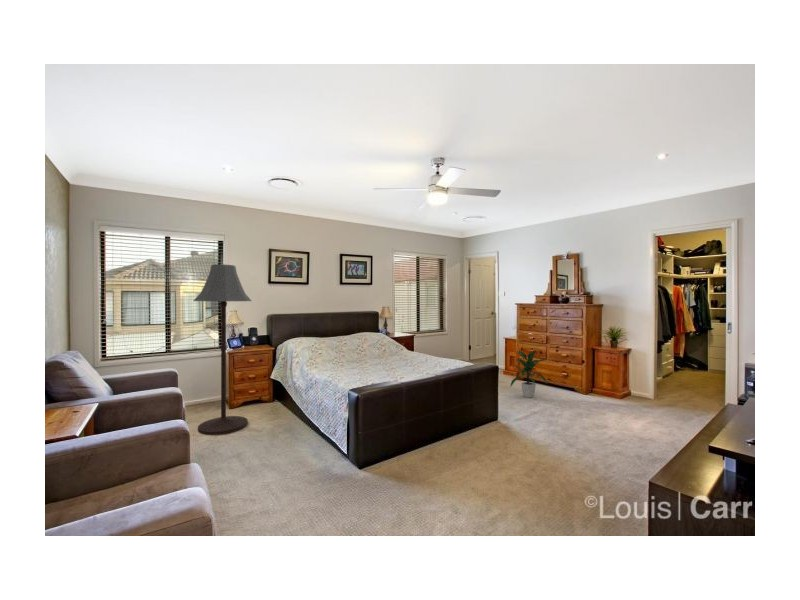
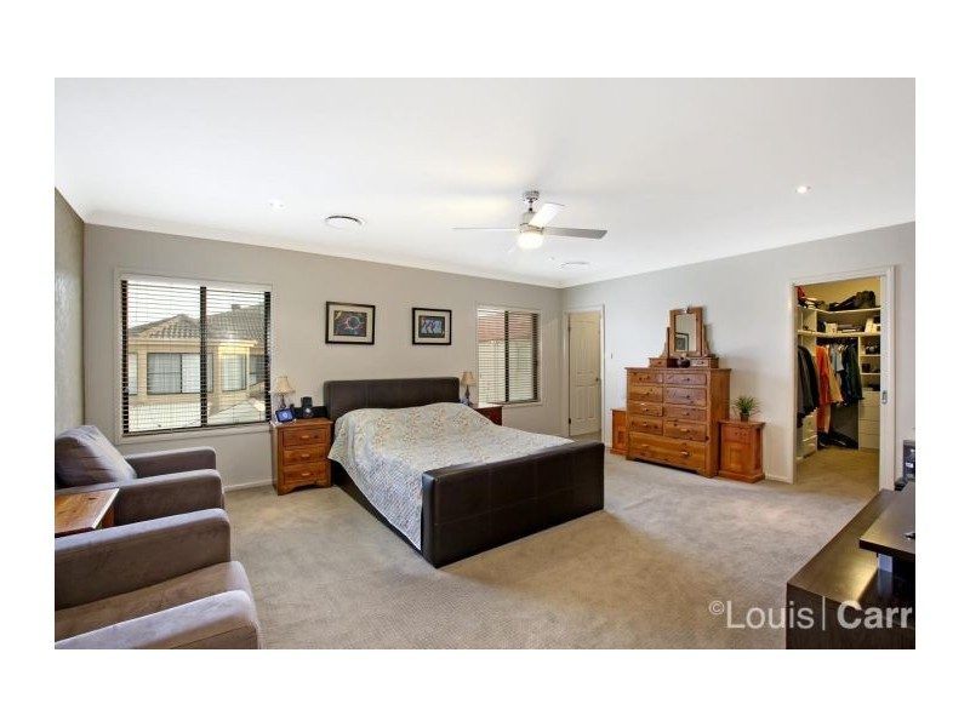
- indoor plant [509,349,549,399]
- floor lamp [192,263,252,436]
